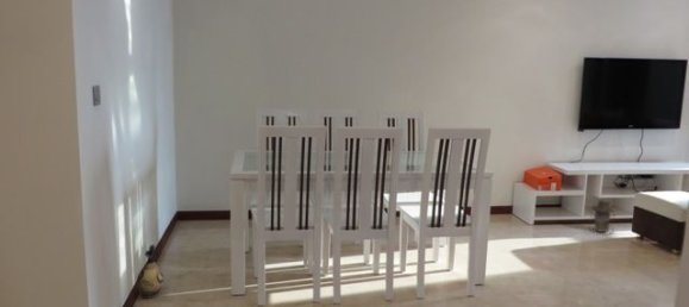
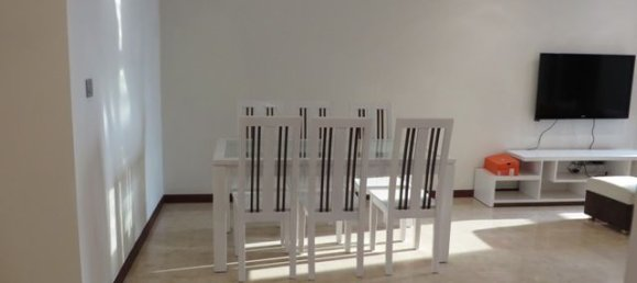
- ceramic jug [136,244,165,300]
- lantern [587,199,618,236]
